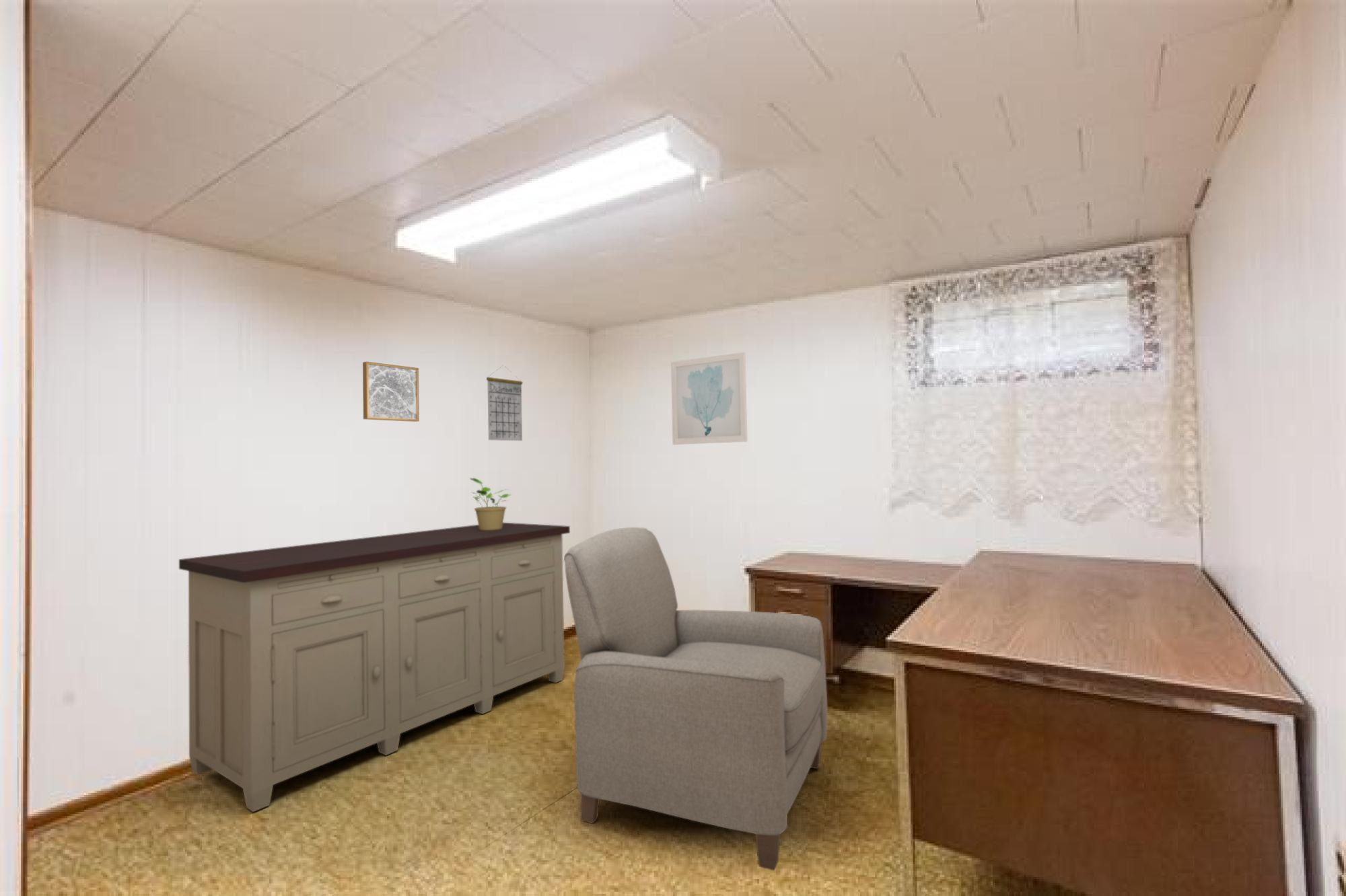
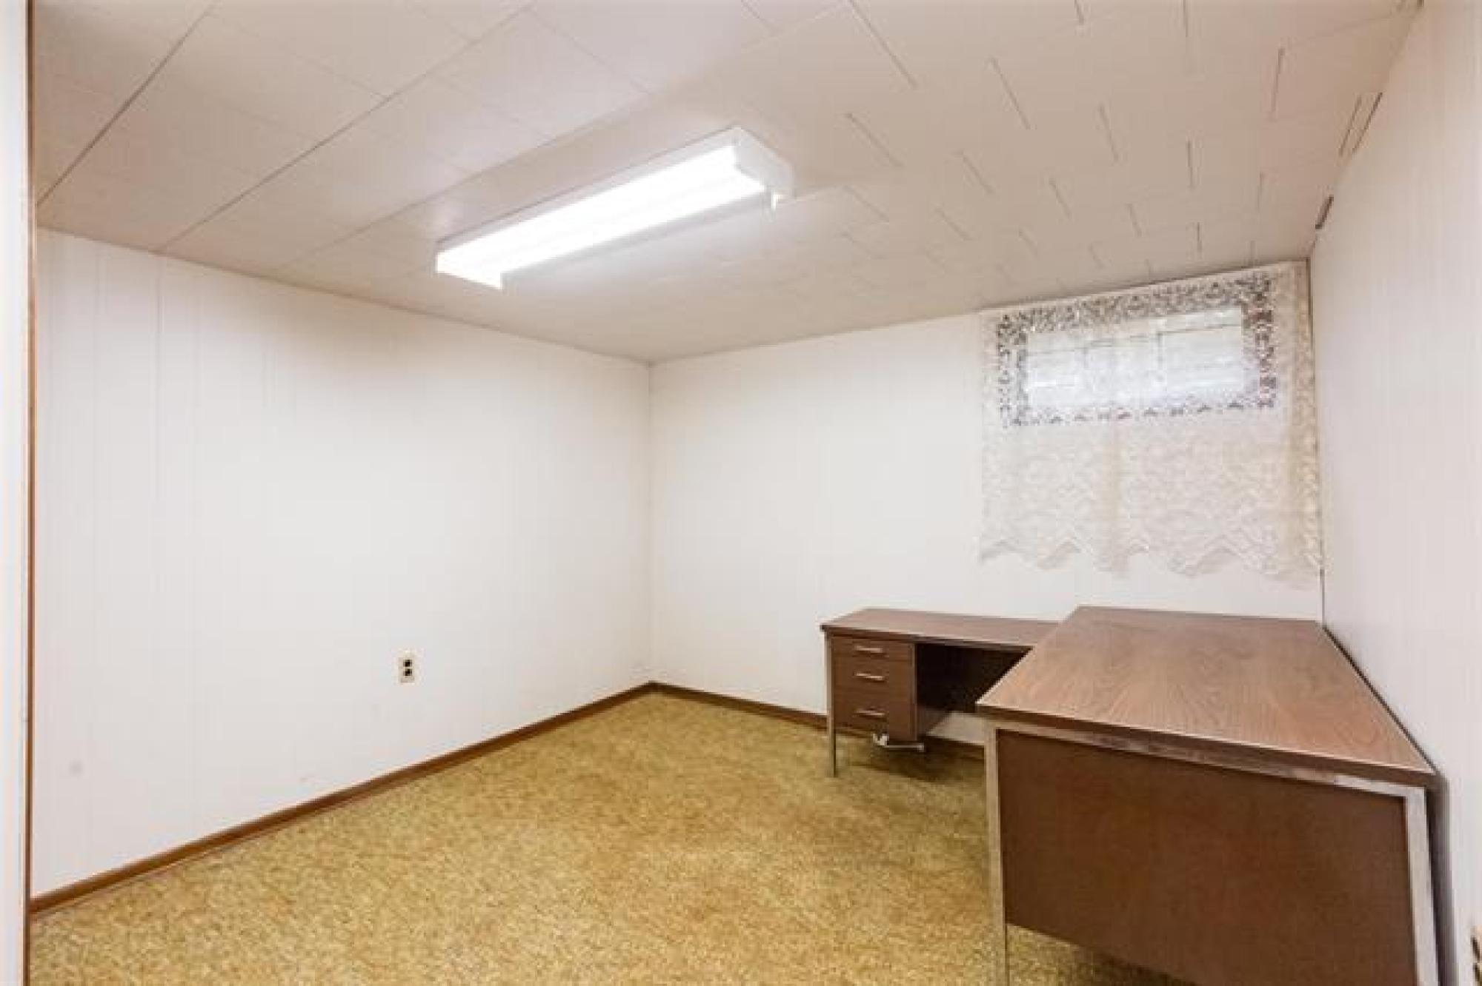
- potted plant [469,477,513,531]
- sideboard [178,522,571,813]
- chair [563,527,828,871]
- wall art [362,361,420,422]
- wall art [670,352,748,445]
- calendar [486,365,524,441]
